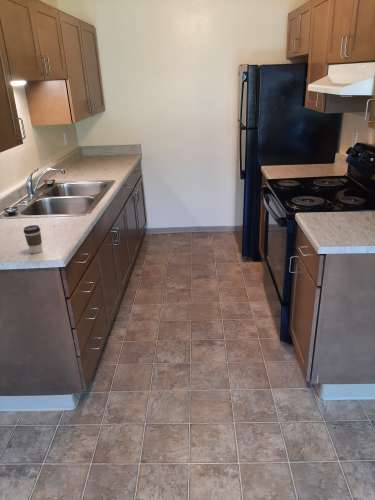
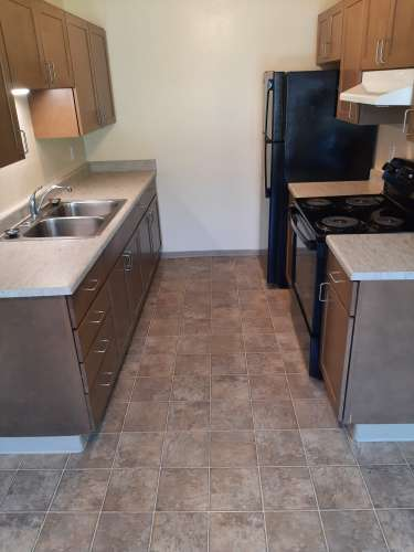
- coffee cup [23,224,43,254]
